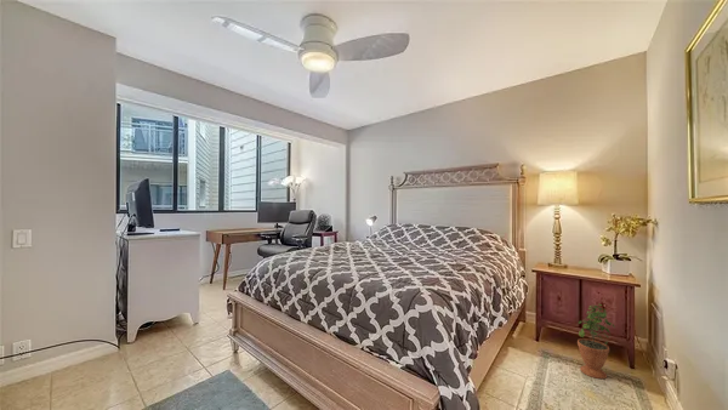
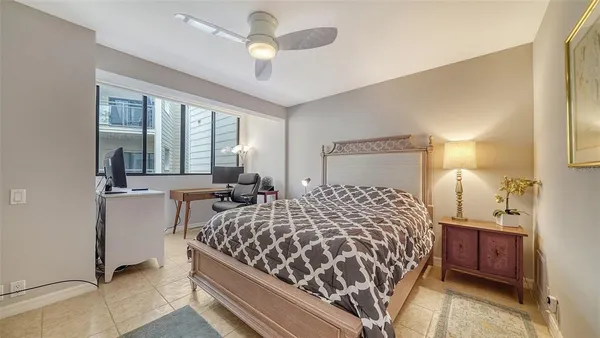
- potted plant [576,303,616,380]
